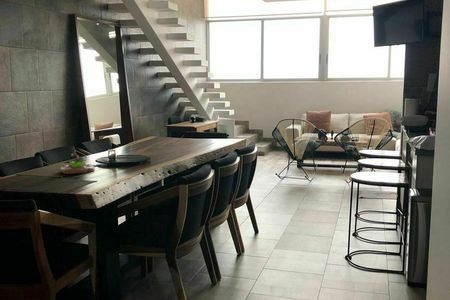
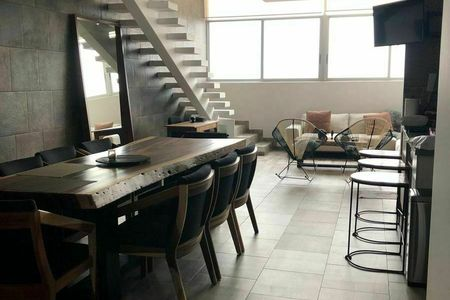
- succulent planter [60,152,95,175]
